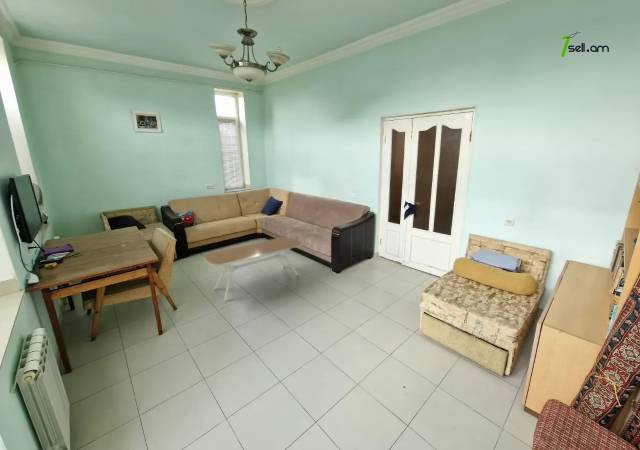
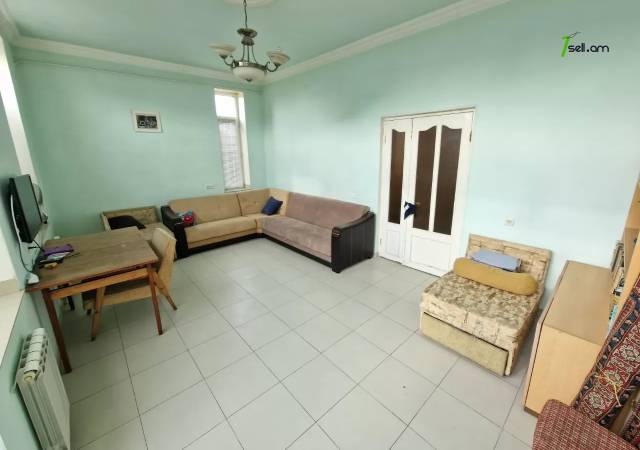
- coffee table [202,236,303,300]
